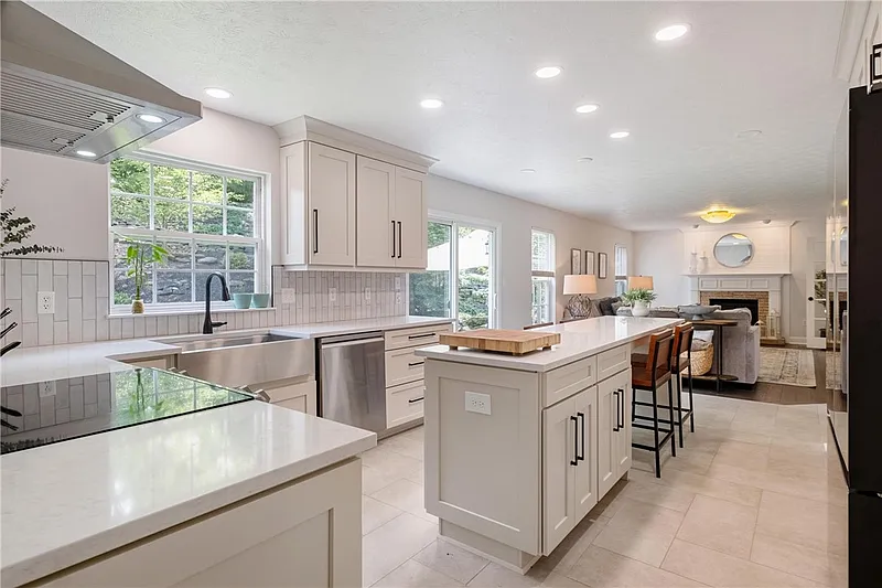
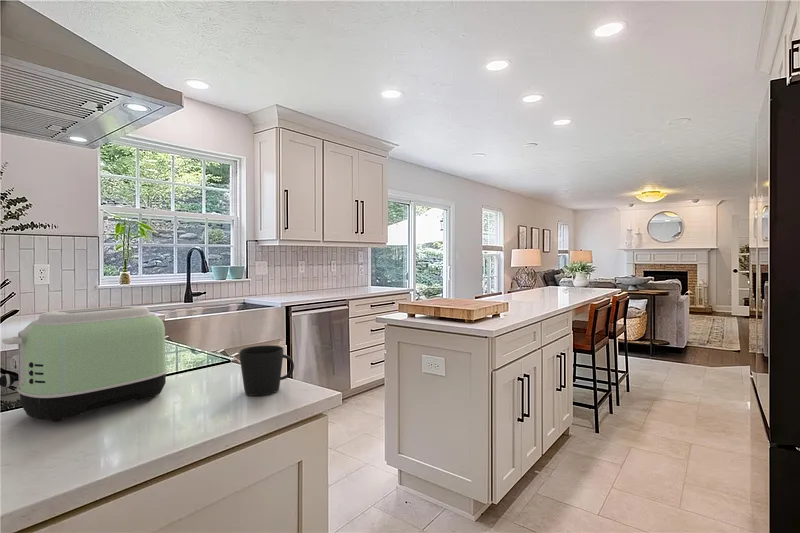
+ cup [238,344,295,397]
+ toaster [0,305,169,423]
